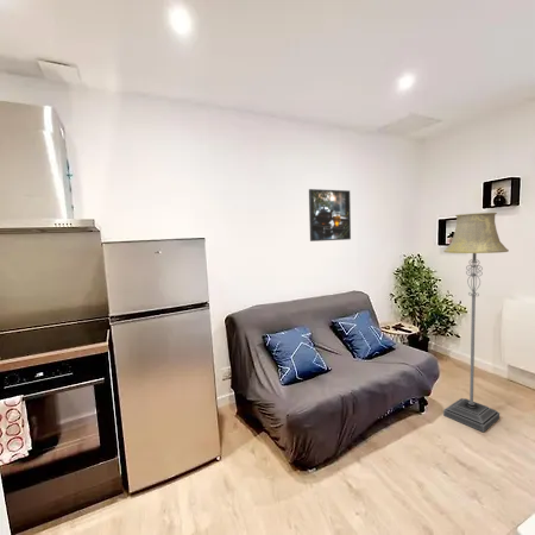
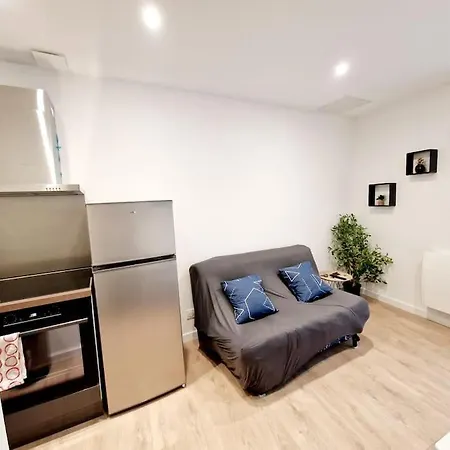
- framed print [308,188,352,243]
- floor lamp [442,212,510,433]
